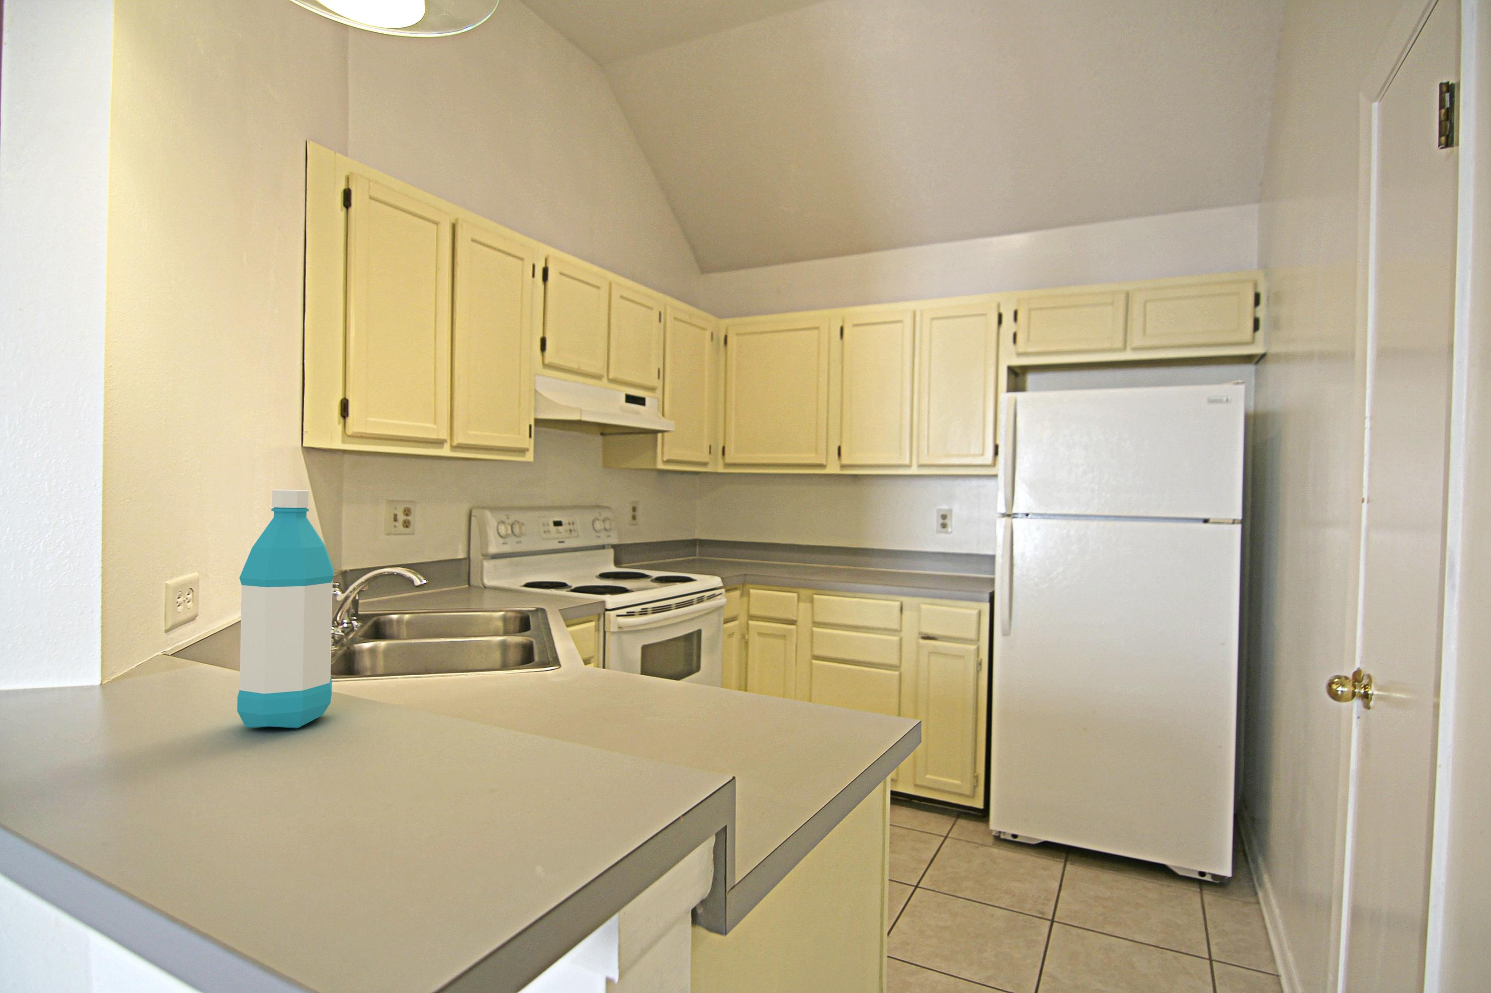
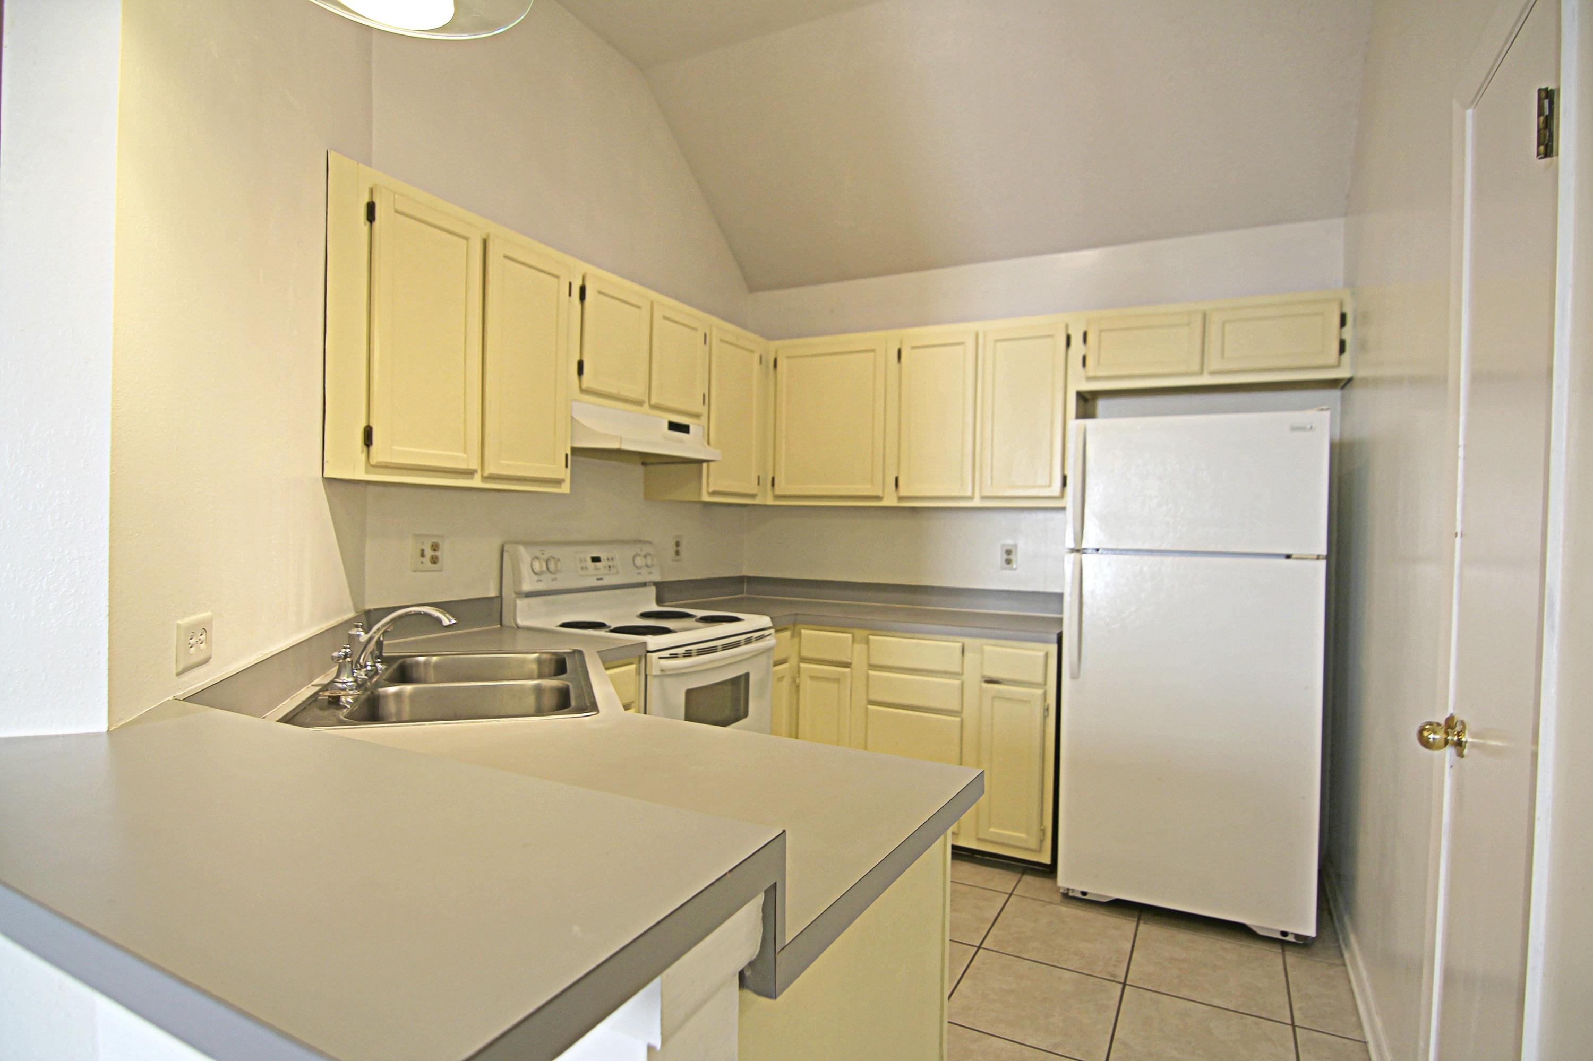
- water bottle [236,489,335,729]
